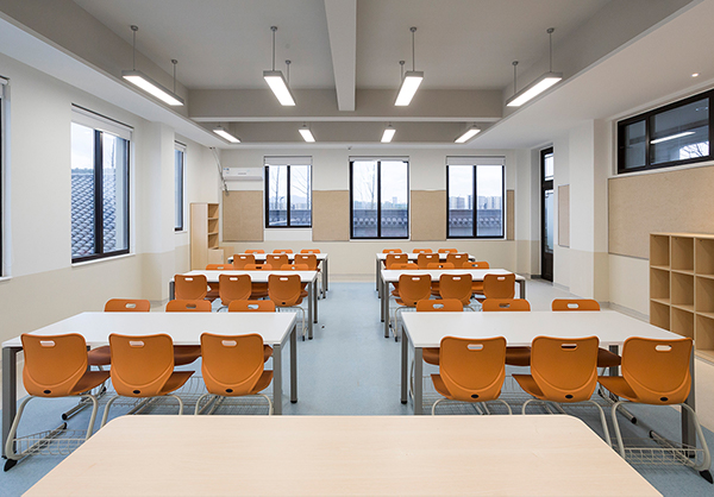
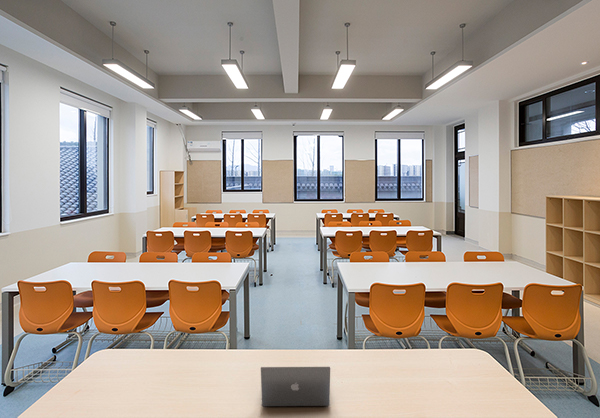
+ laptop [260,366,331,407]
